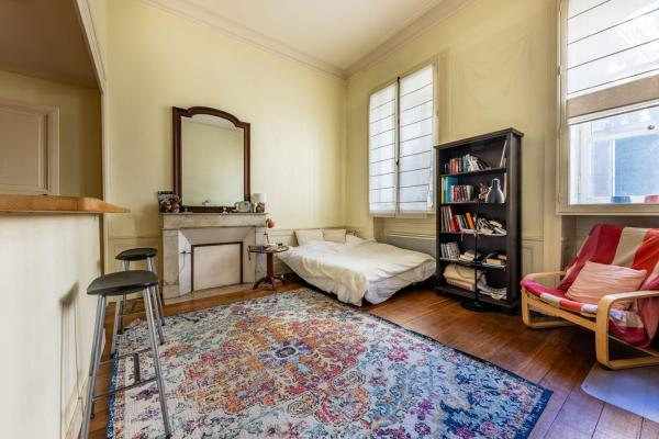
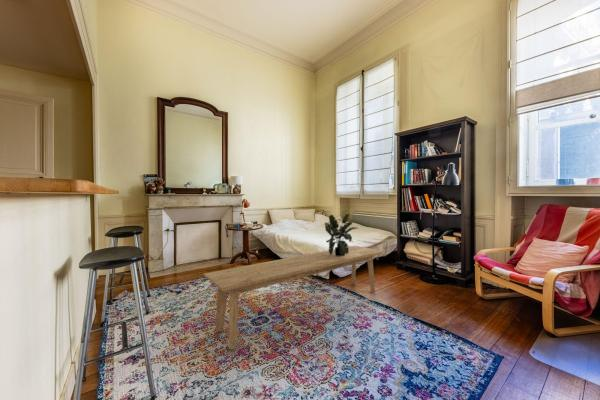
+ bench [203,245,384,350]
+ potted plant [324,213,359,256]
